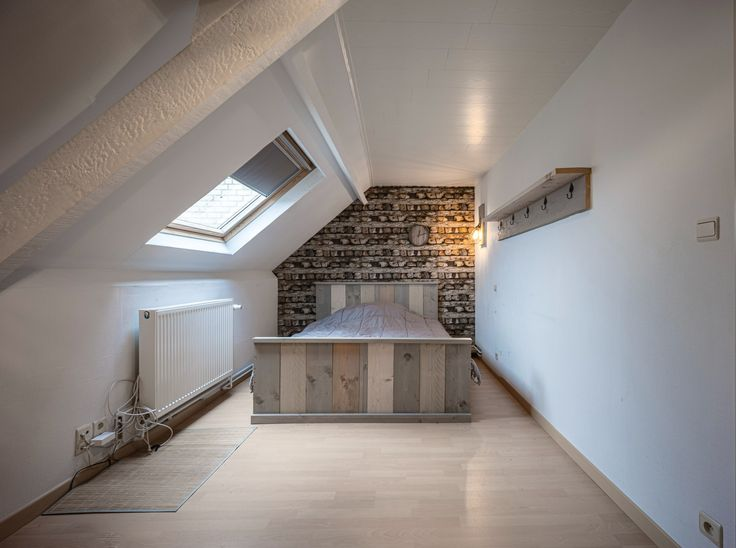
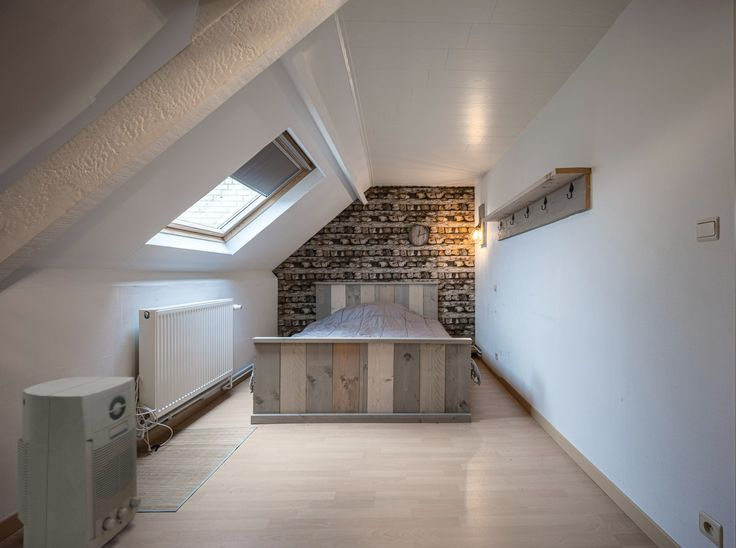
+ air purifier [17,375,142,548]
